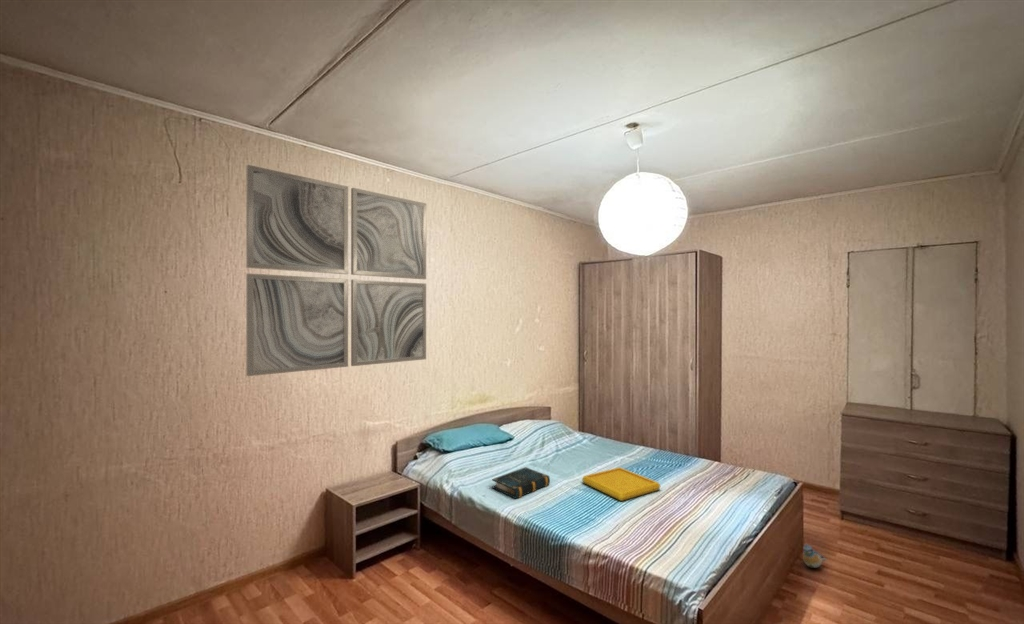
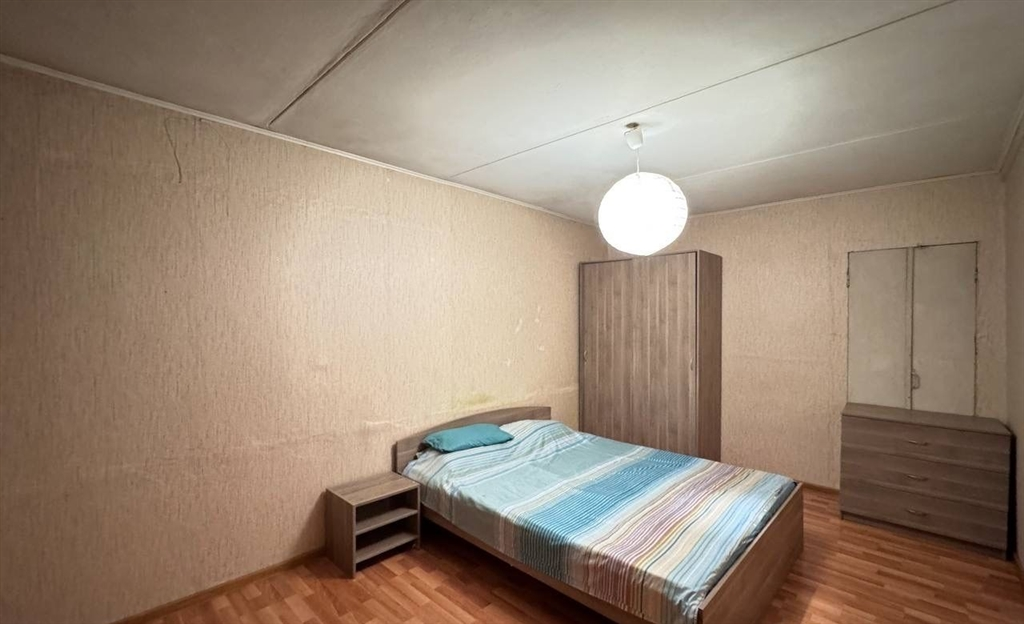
- wall art [245,164,427,377]
- plush toy [802,544,828,569]
- book [491,466,551,500]
- serving tray [581,466,661,502]
